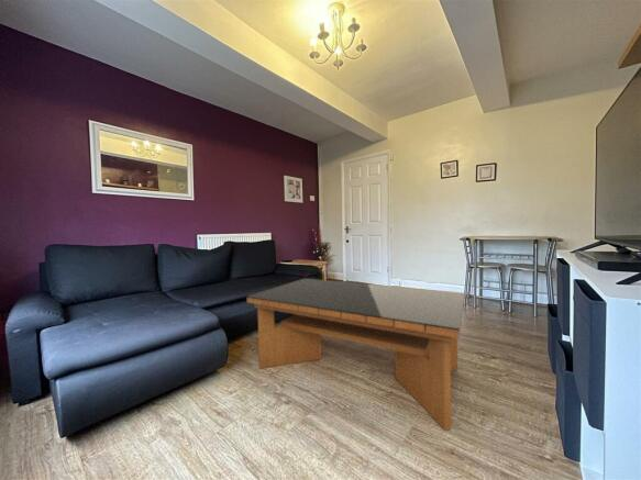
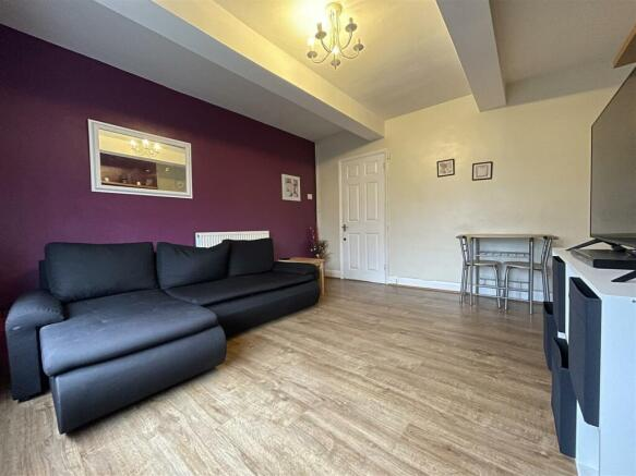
- coffee table [246,277,465,432]
